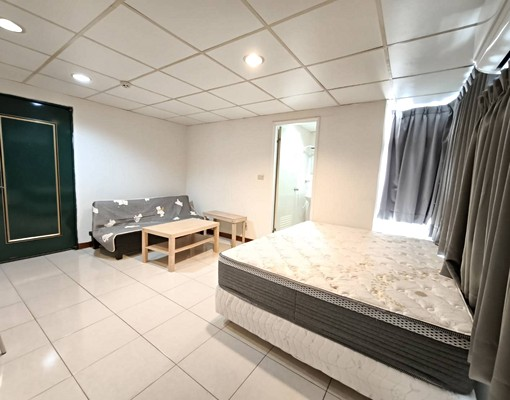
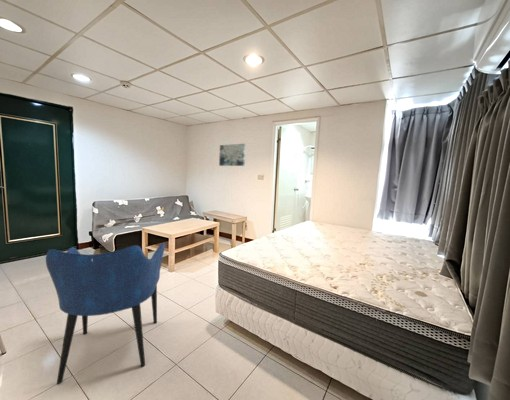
+ wall art [218,143,246,167]
+ armchair [45,242,166,385]
